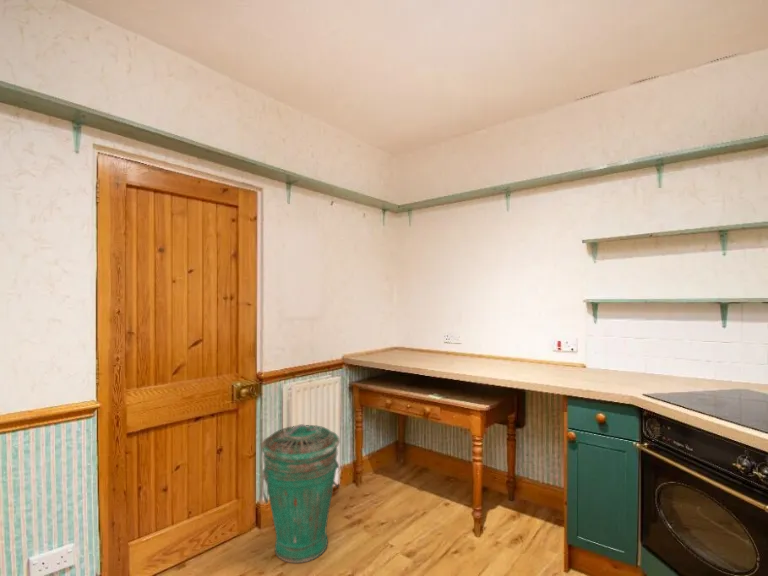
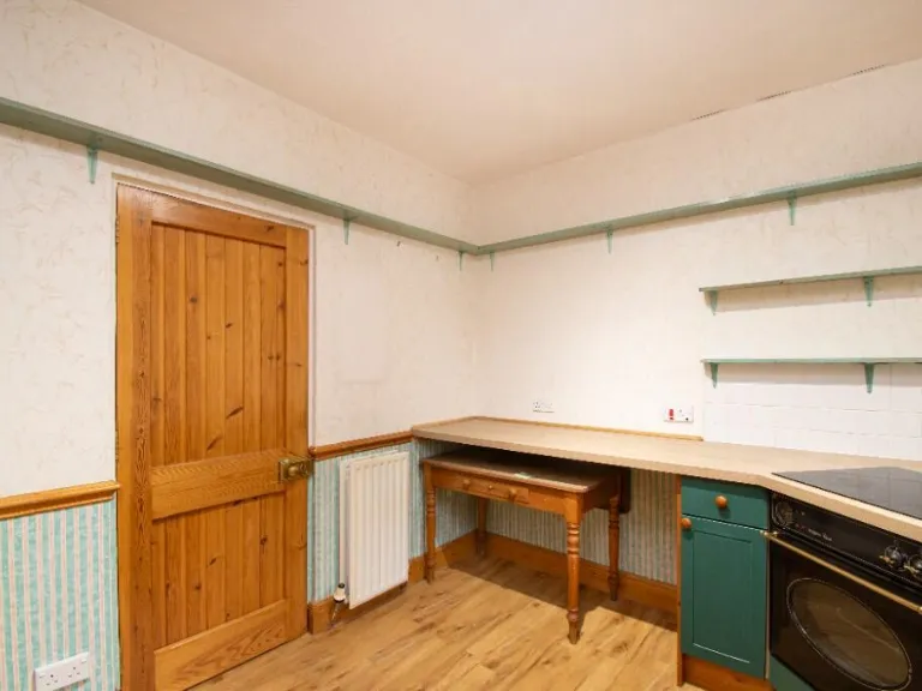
- trash can [260,423,341,564]
